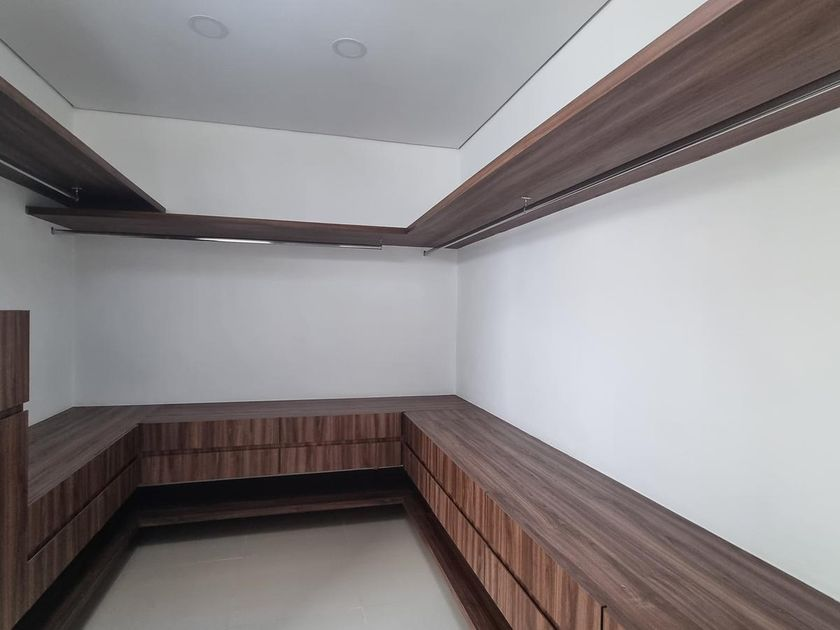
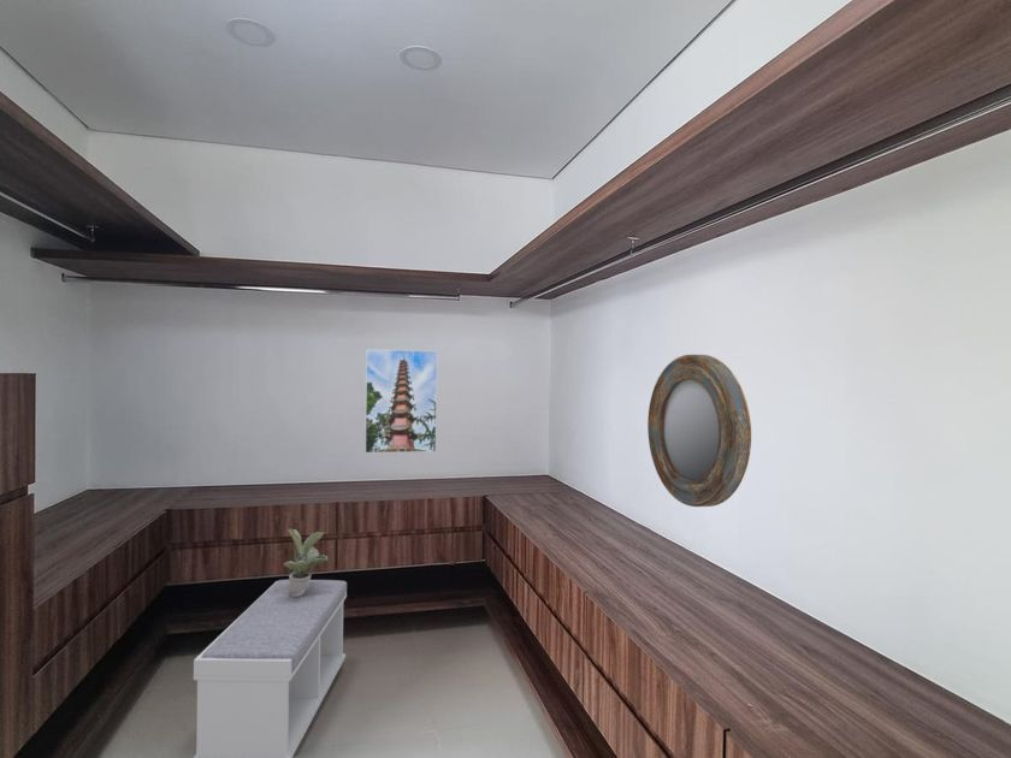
+ potted plant [283,528,329,597]
+ bench [193,579,348,758]
+ home mirror [646,354,752,508]
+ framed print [363,348,439,455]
